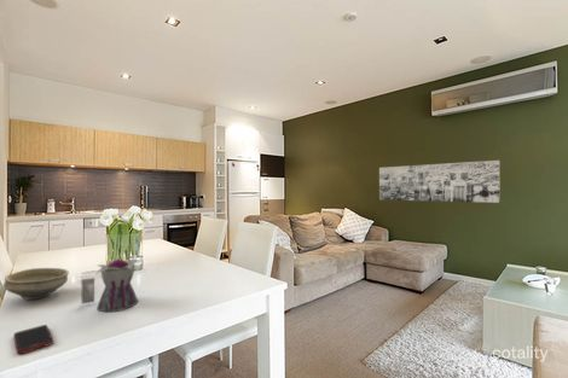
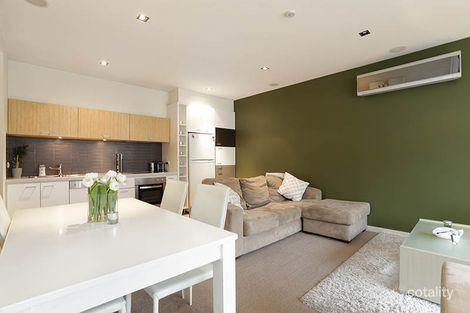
- cell phone [12,324,54,355]
- teapot [81,258,144,313]
- wall art [378,159,502,204]
- bowl [2,267,70,301]
